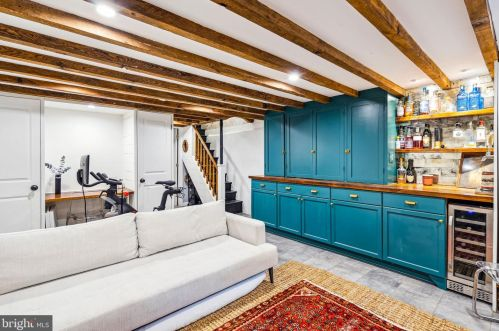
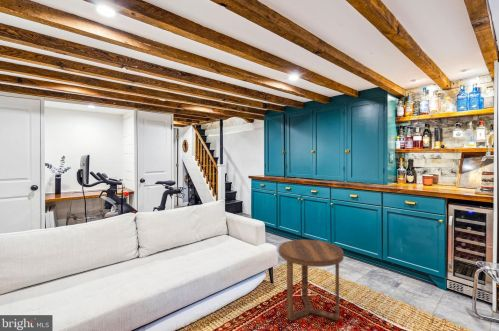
+ side table [278,239,345,322]
